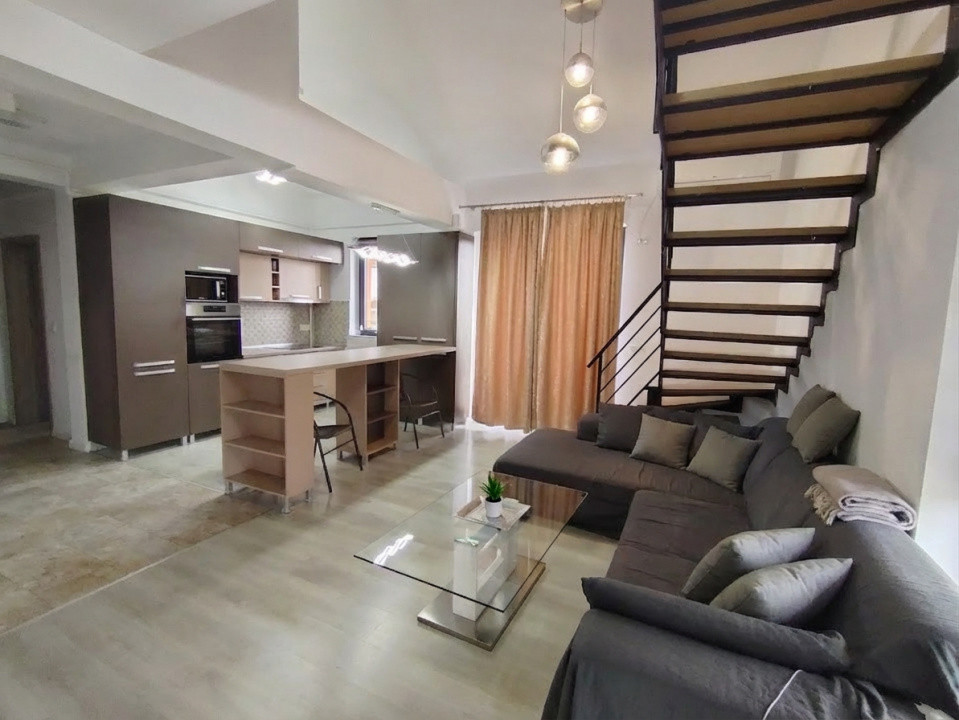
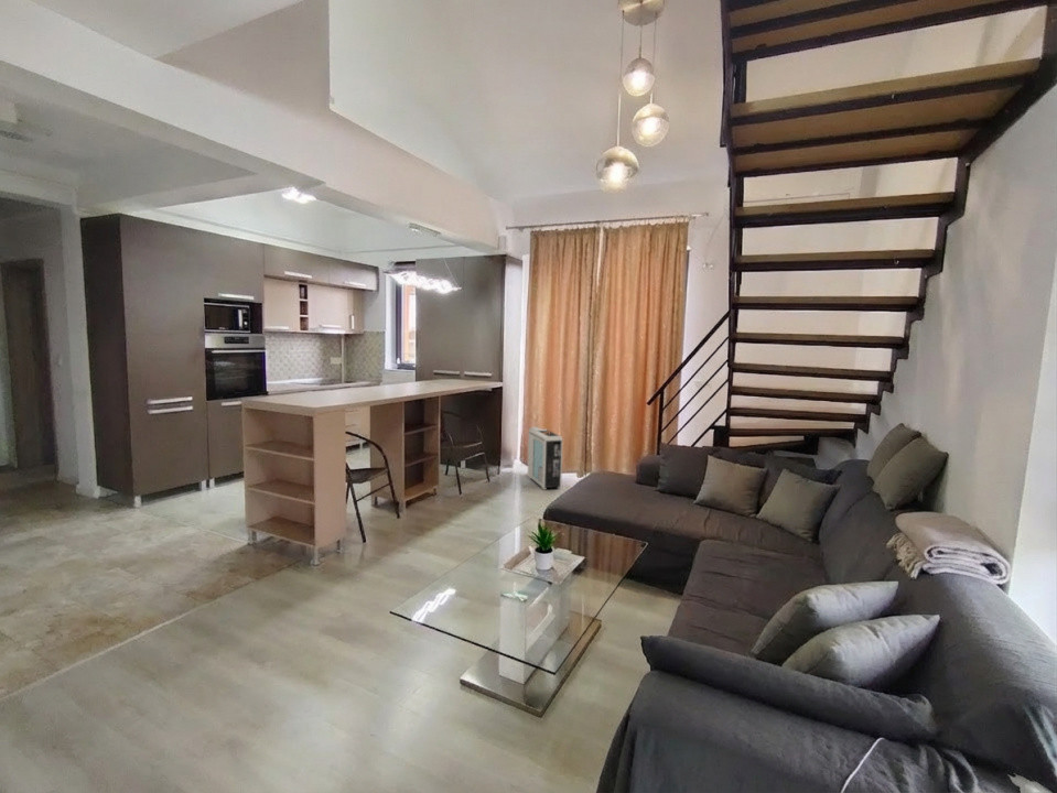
+ air purifier [527,426,564,491]
